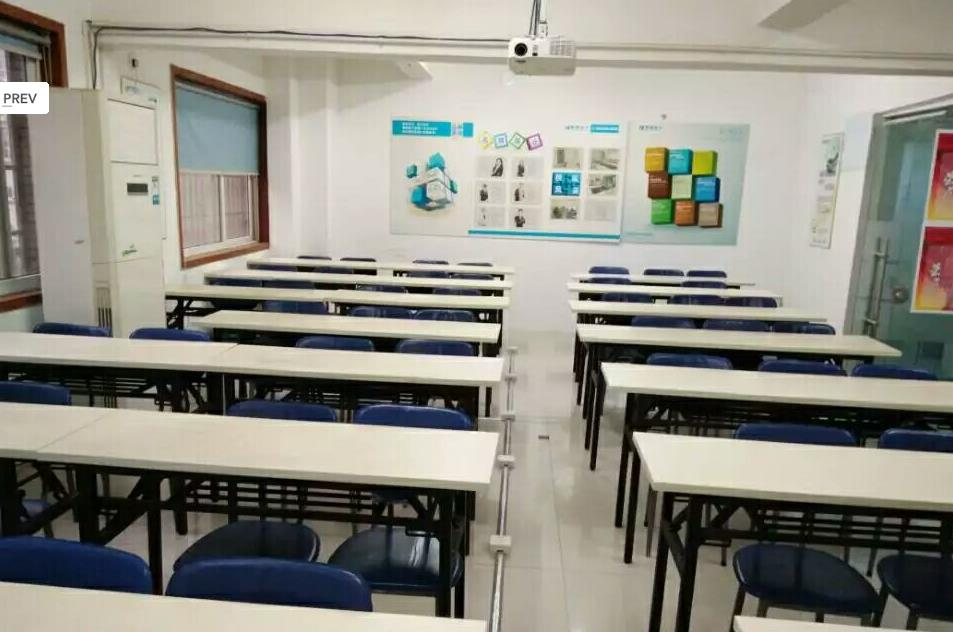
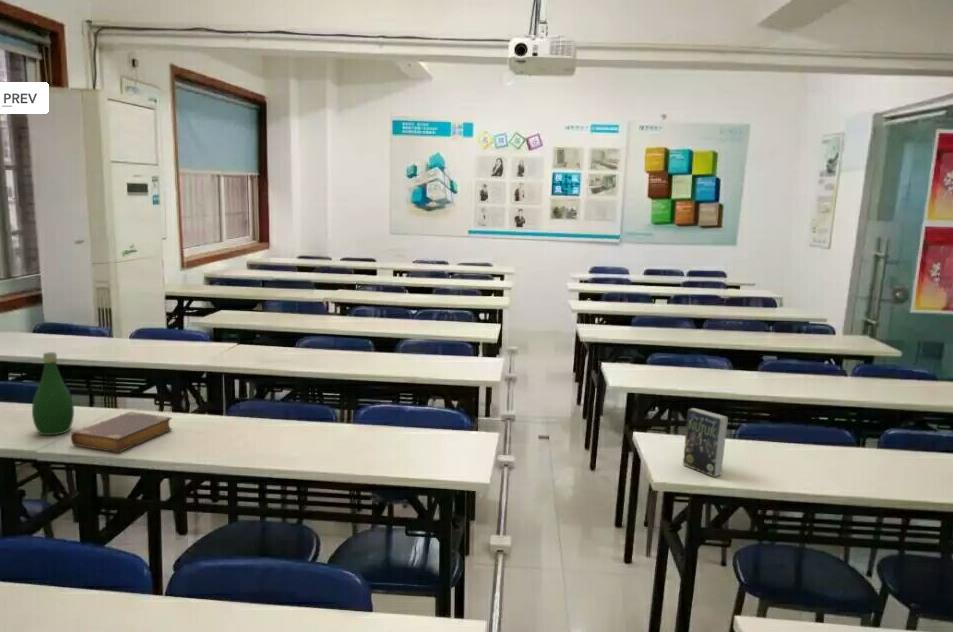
+ bottle [31,351,75,436]
+ book [682,407,729,478]
+ book [70,411,173,453]
